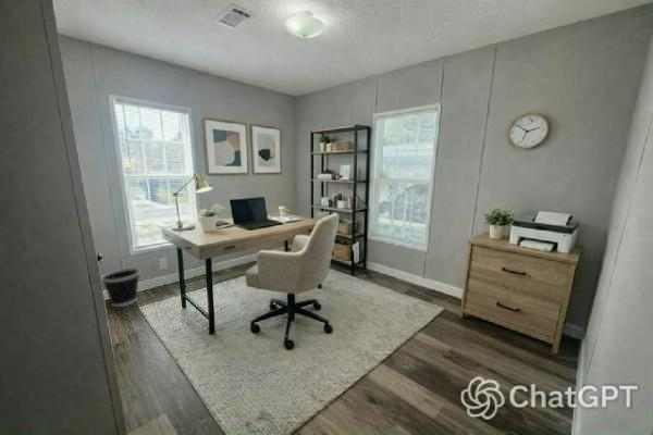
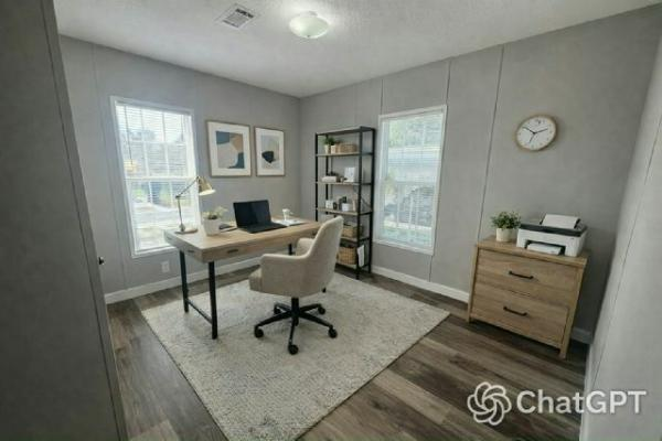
- wastebasket [100,268,140,308]
